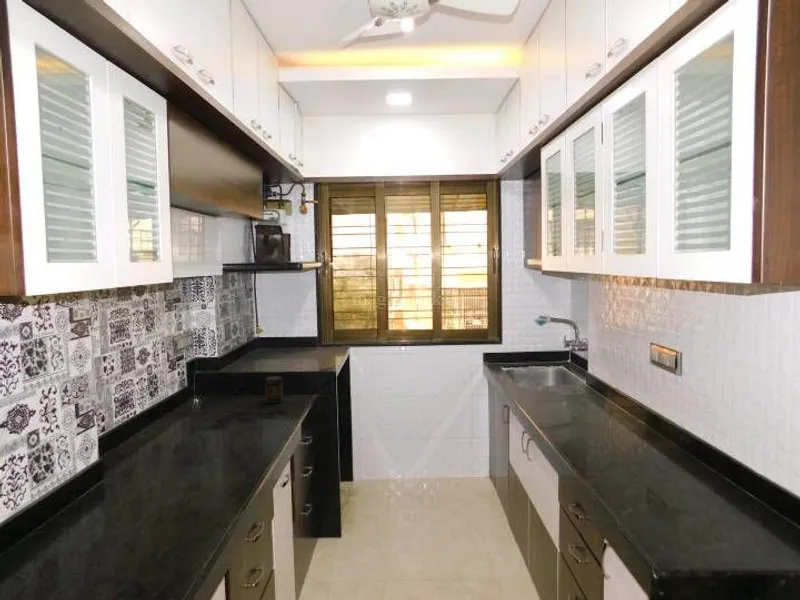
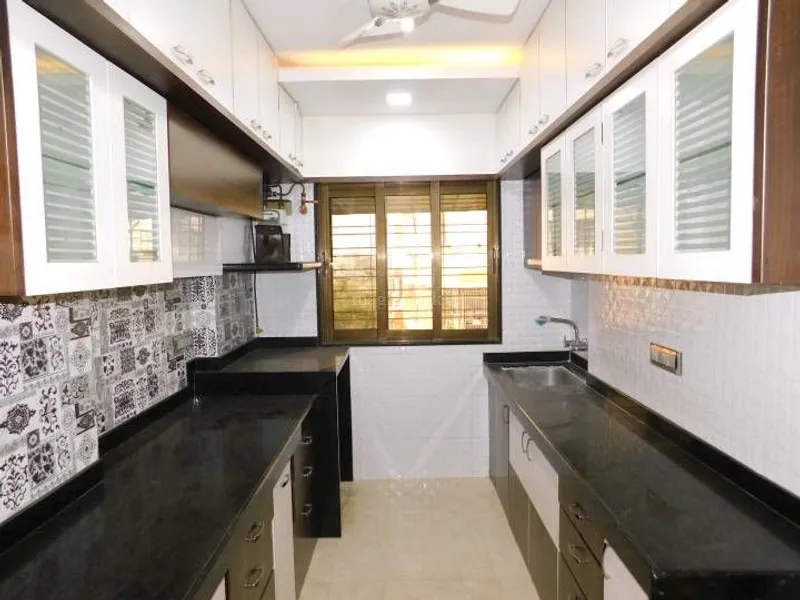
- jar [264,375,284,404]
